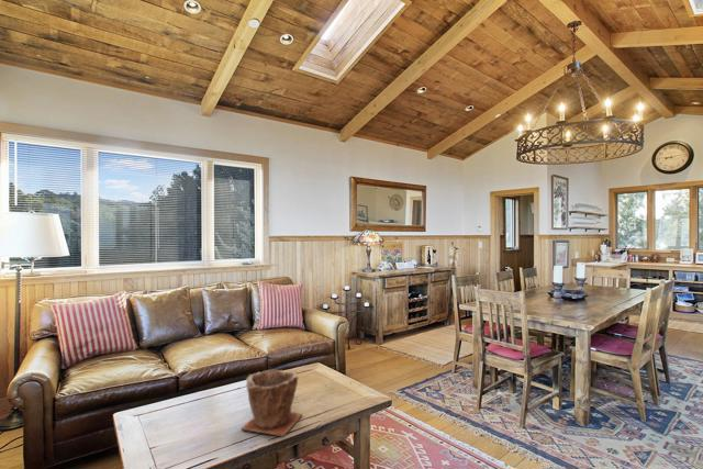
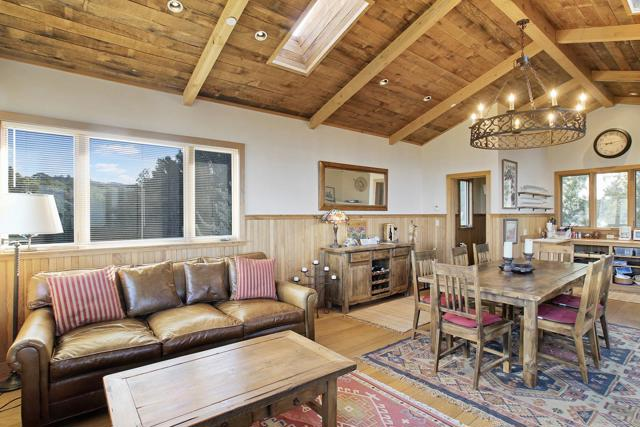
- plant pot [241,369,303,437]
